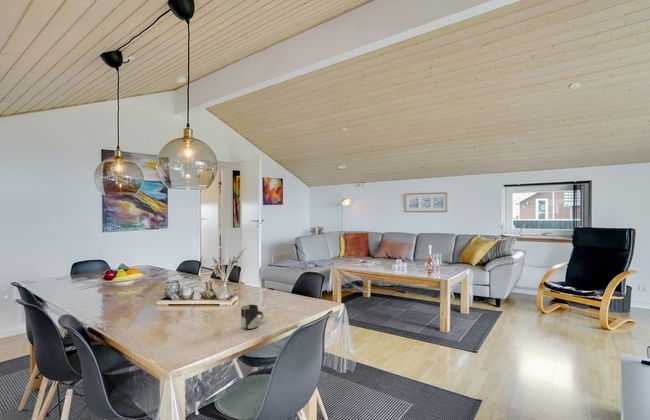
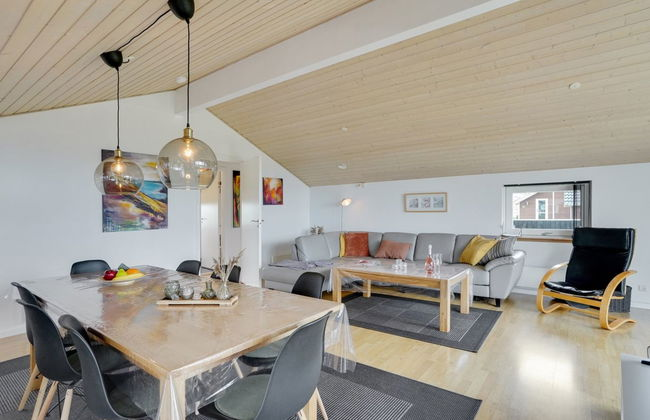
- cup [240,304,265,330]
